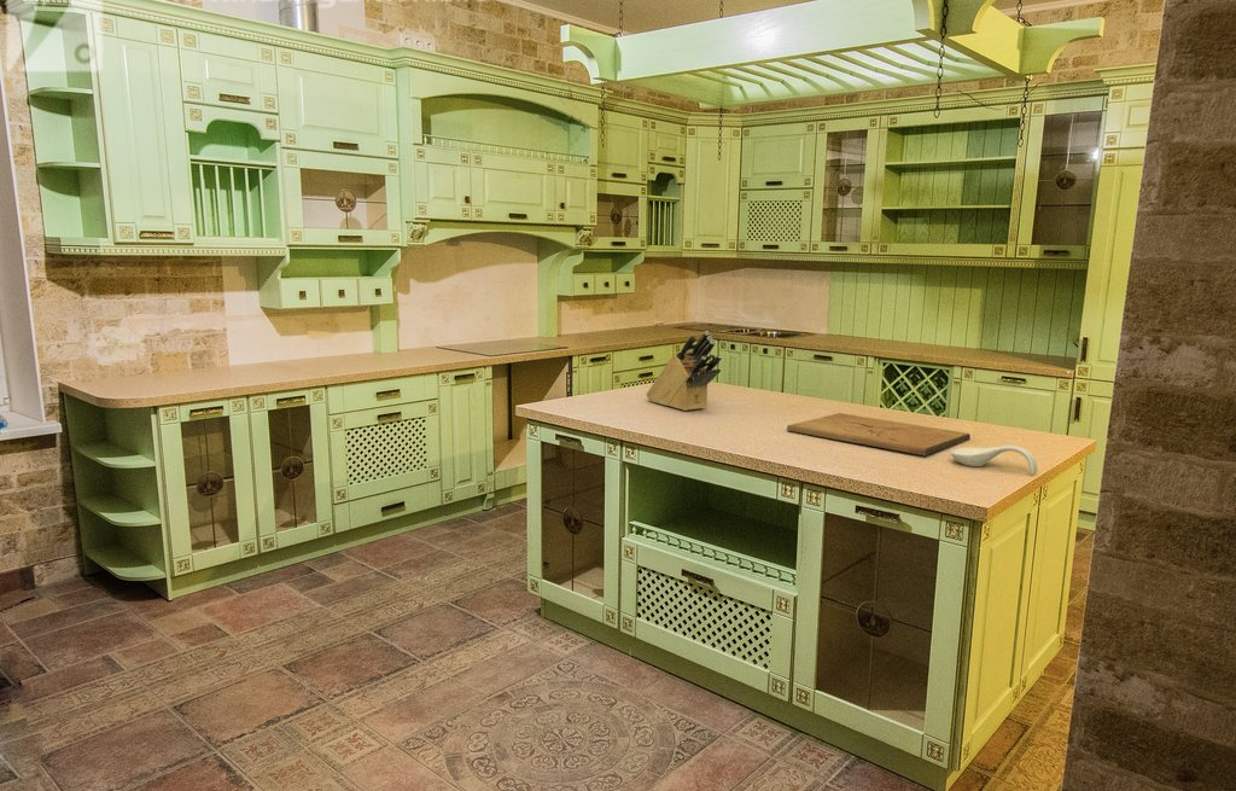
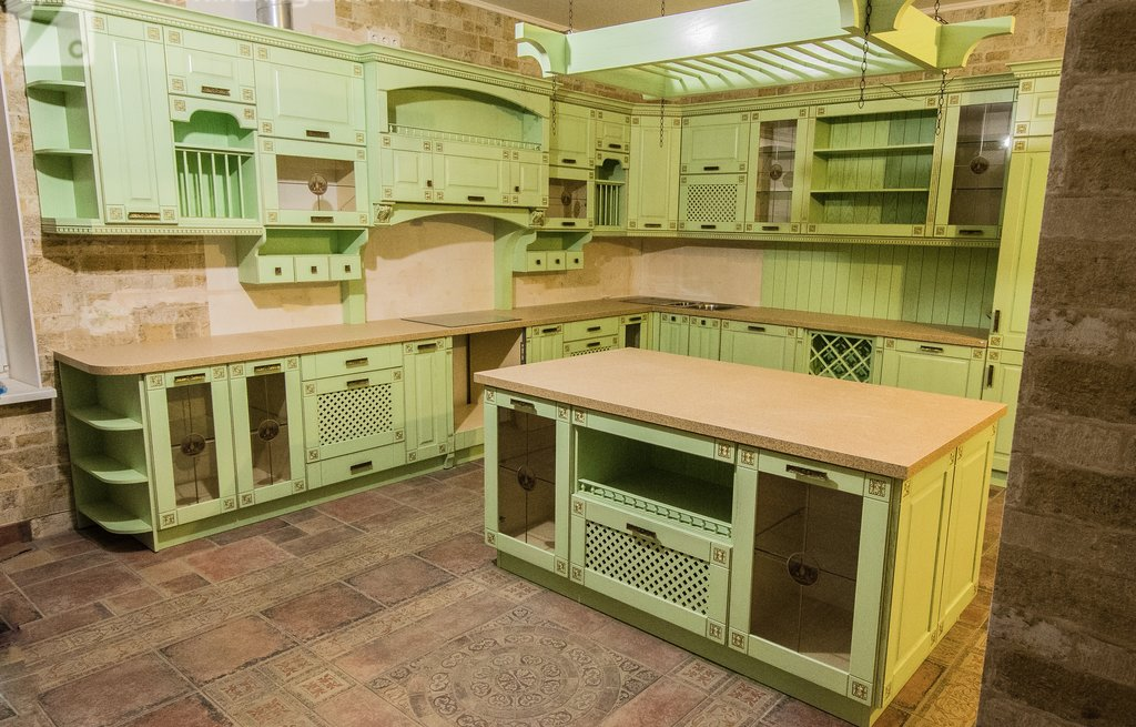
- knife block [645,330,723,412]
- spoon rest [949,444,1038,476]
- cutting board [786,412,972,456]
